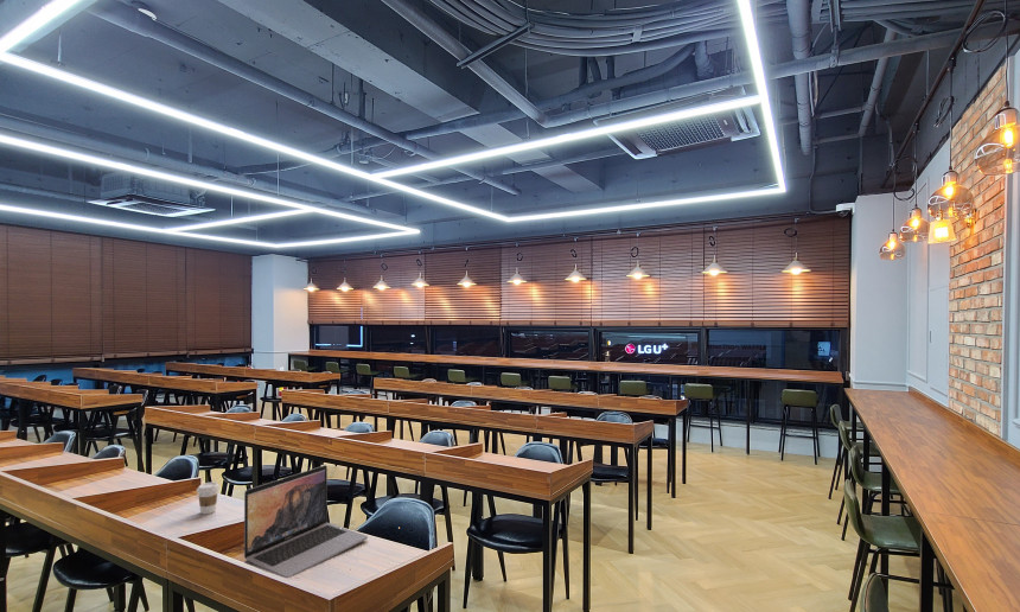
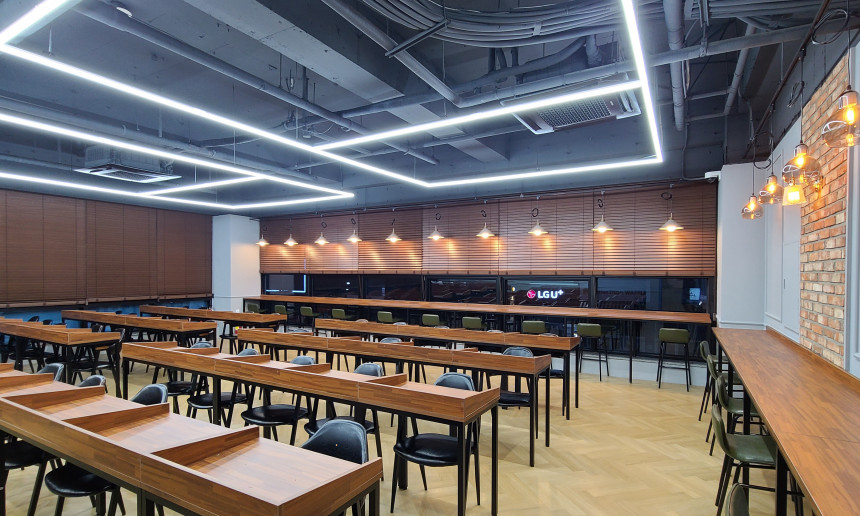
- laptop [243,465,369,579]
- coffee cup [196,482,221,515]
